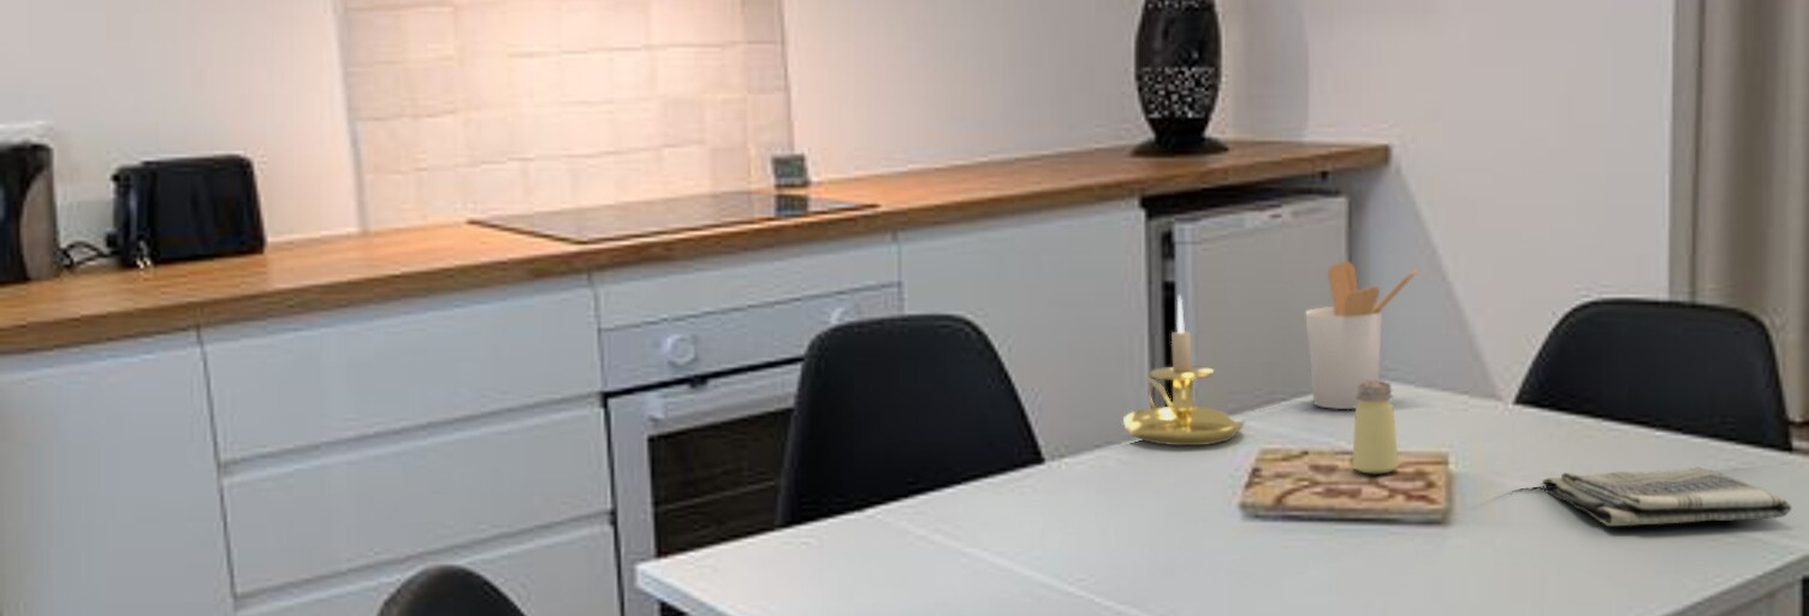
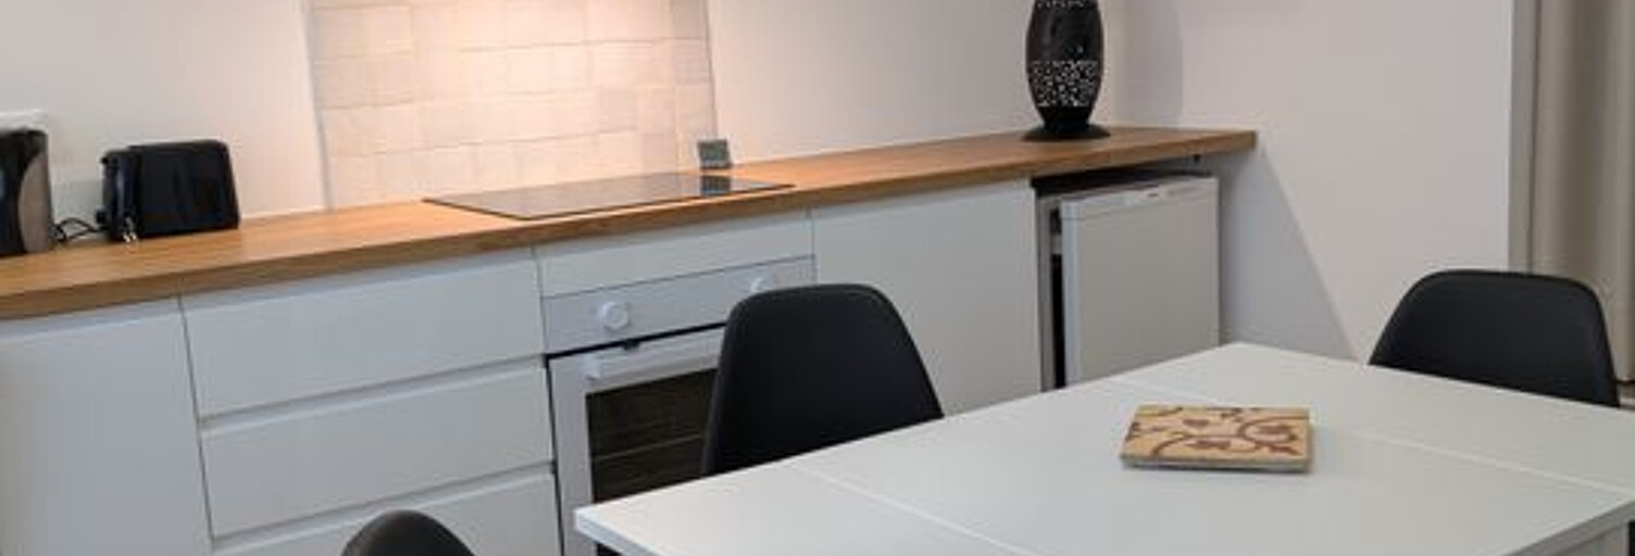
- utensil holder [1304,260,1419,410]
- candle holder [1122,294,1246,446]
- dish towel [1542,466,1793,527]
- saltshaker [1351,379,1400,475]
